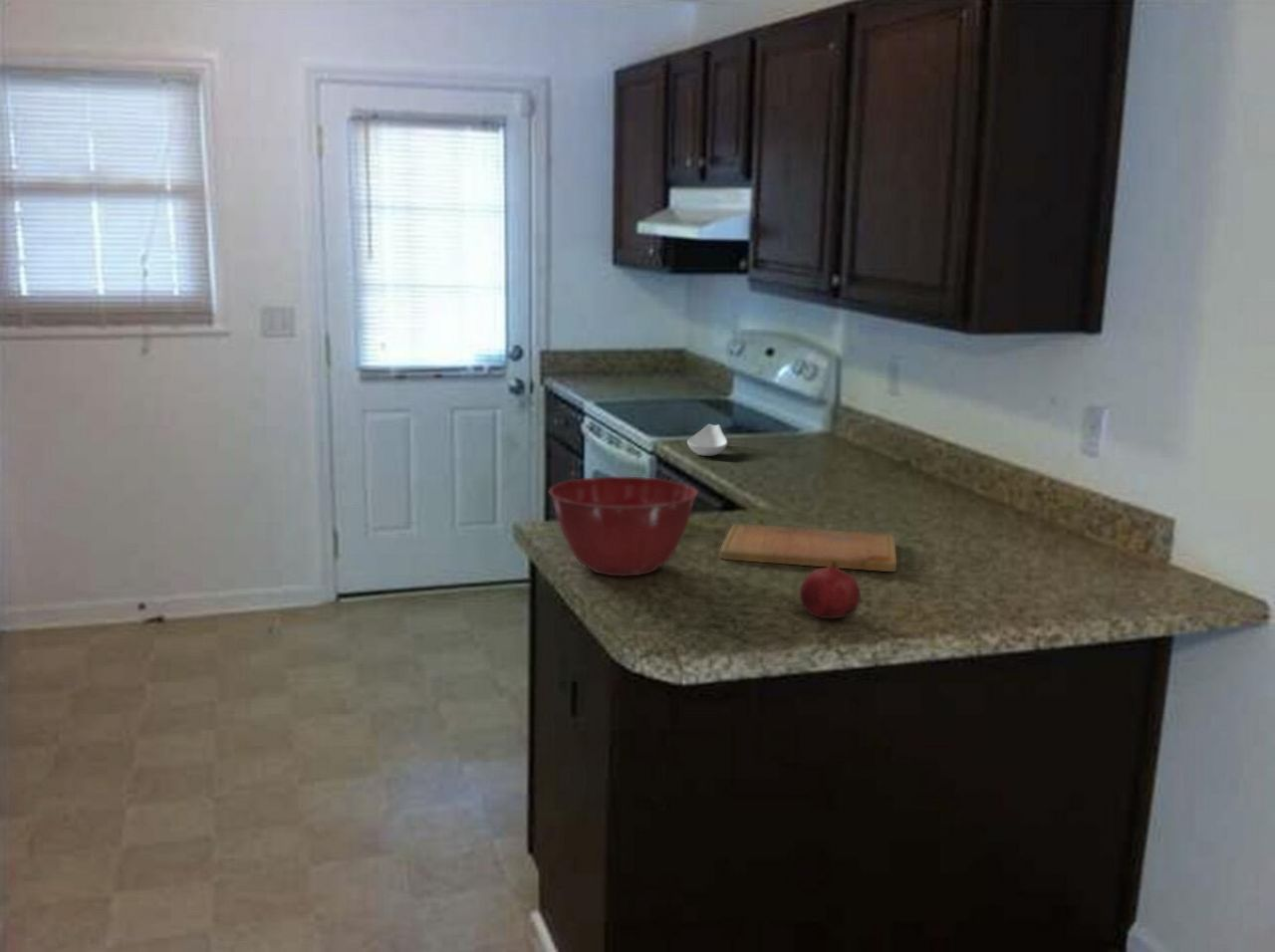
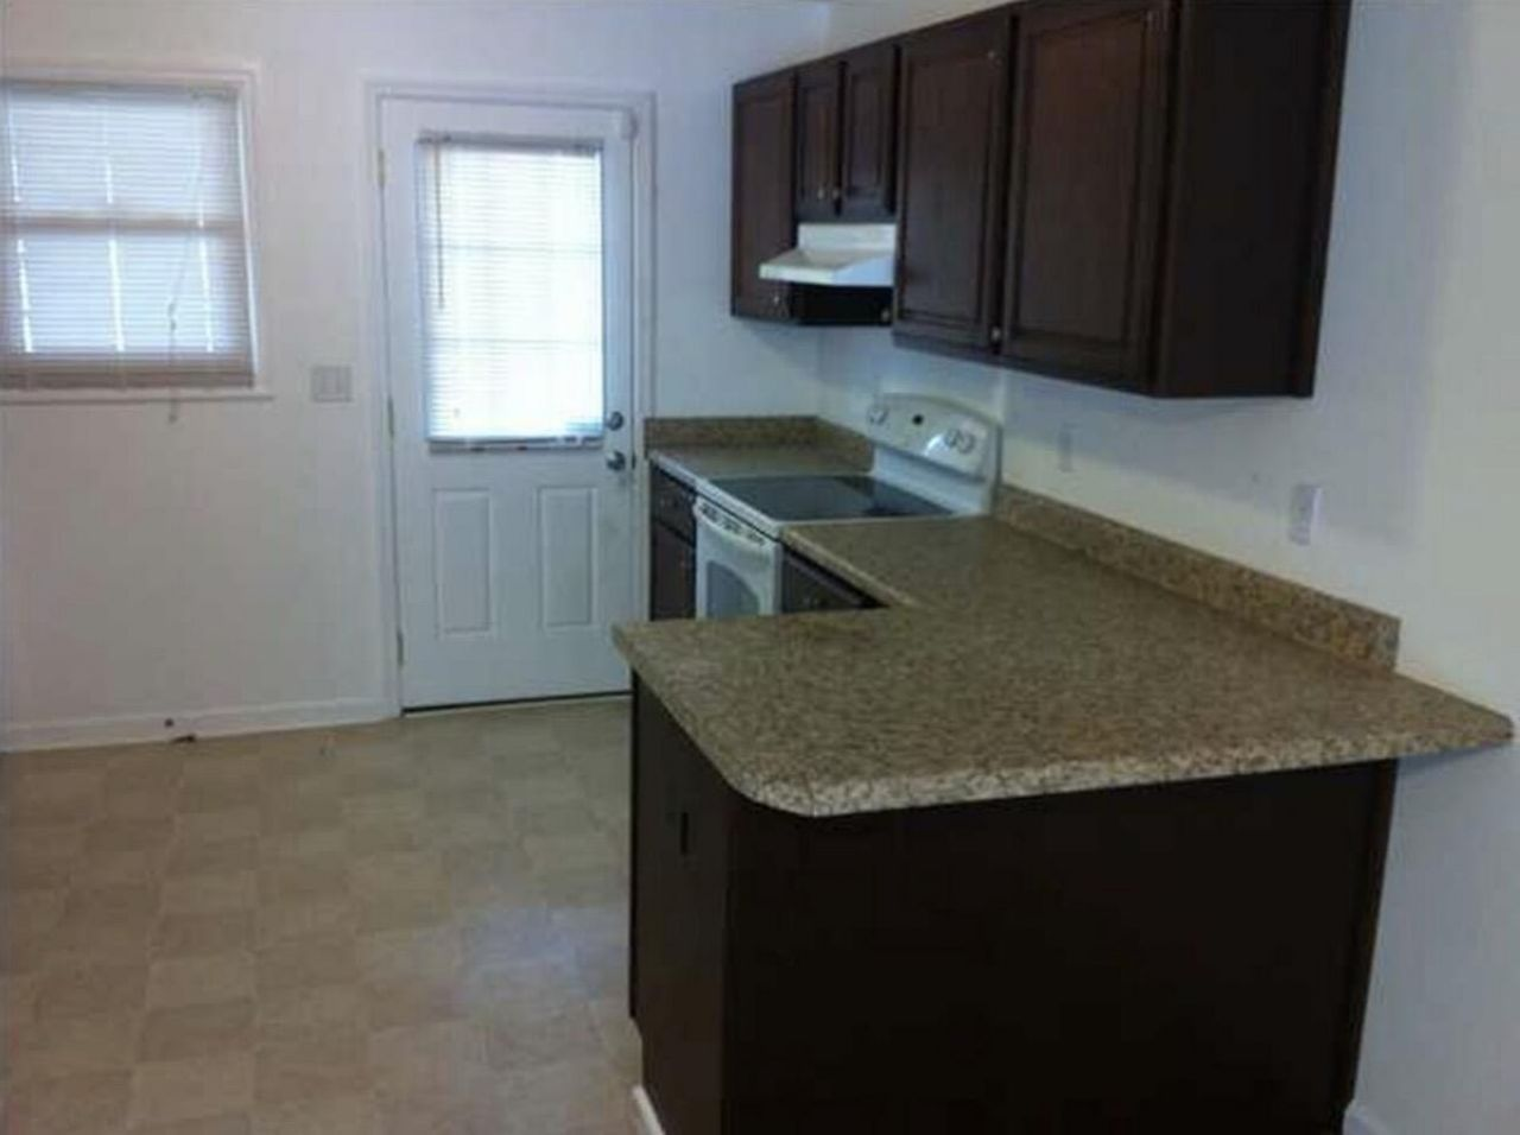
- spoon rest [686,423,728,457]
- fruit [799,561,862,619]
- cutting board [719,523,897,573]
- mixing bowl [549,476,699,577]
